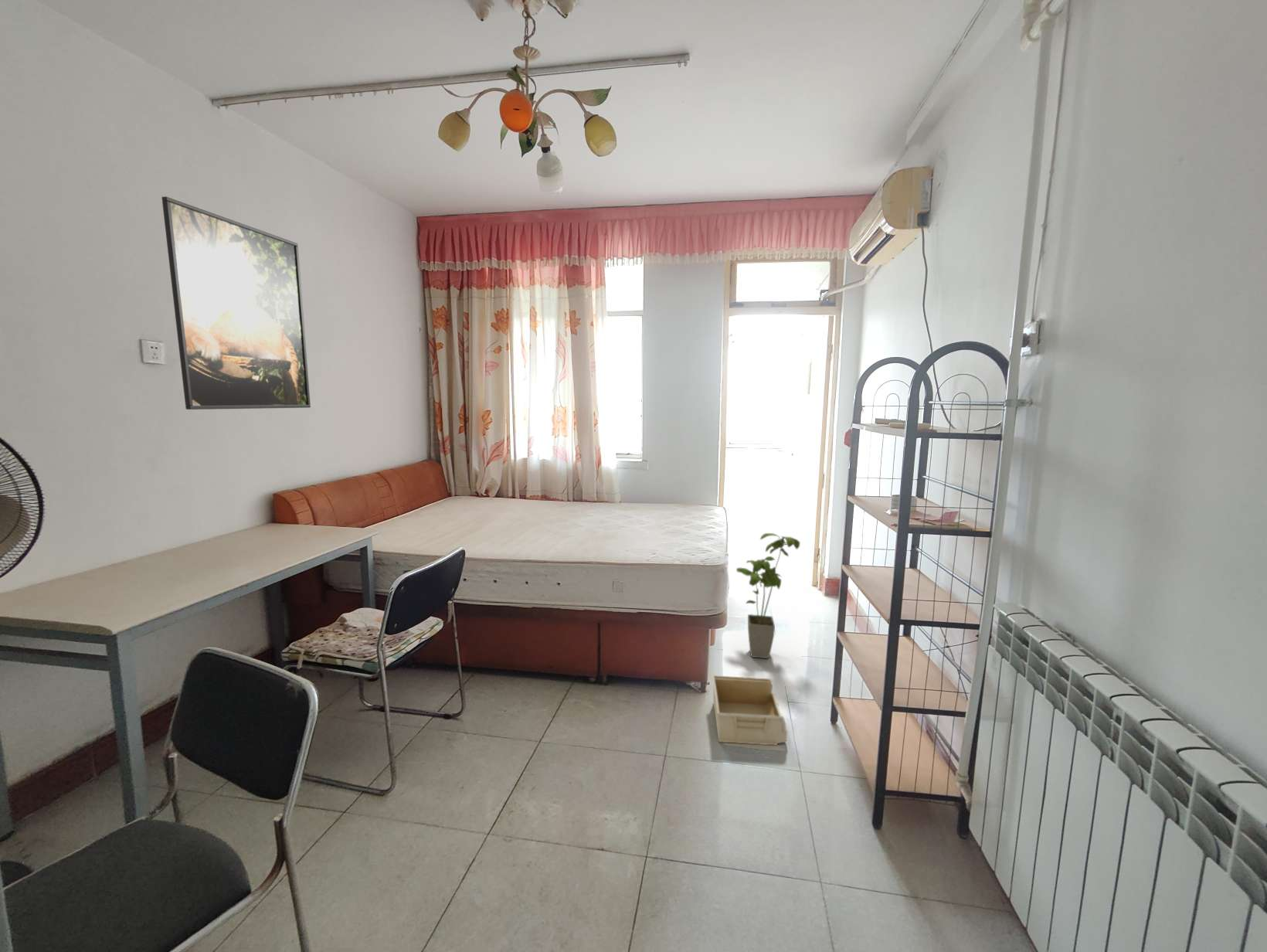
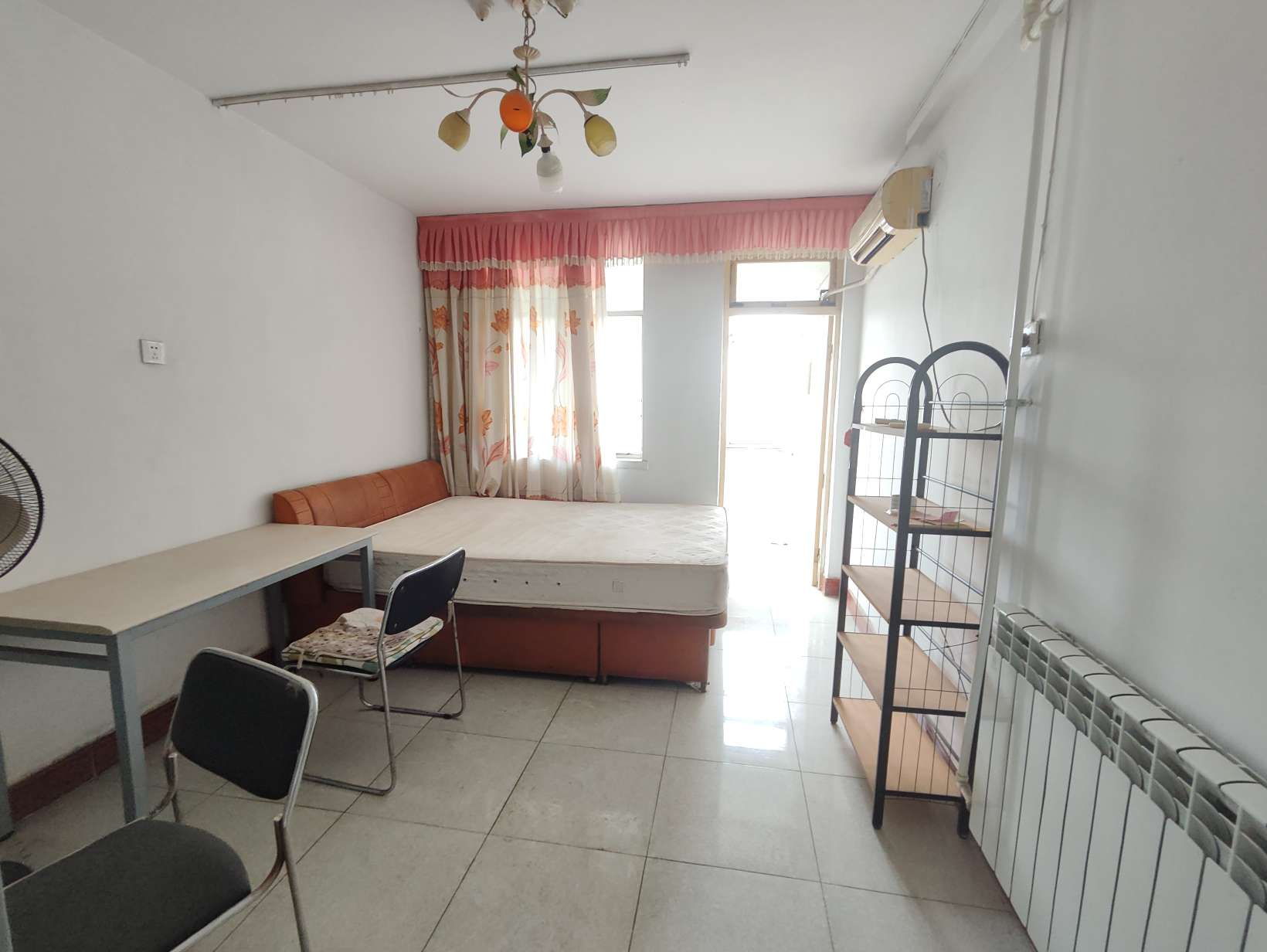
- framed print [161,196,311,410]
- storage bin [712,675,788,746]
- house plant [735,532,801,659]
